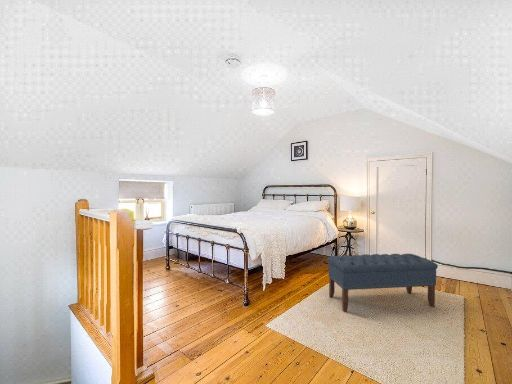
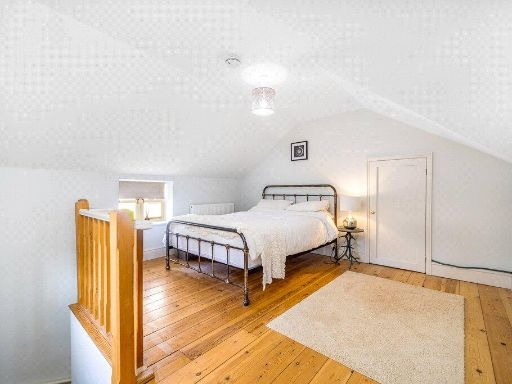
- bench [327,253,439,313]
